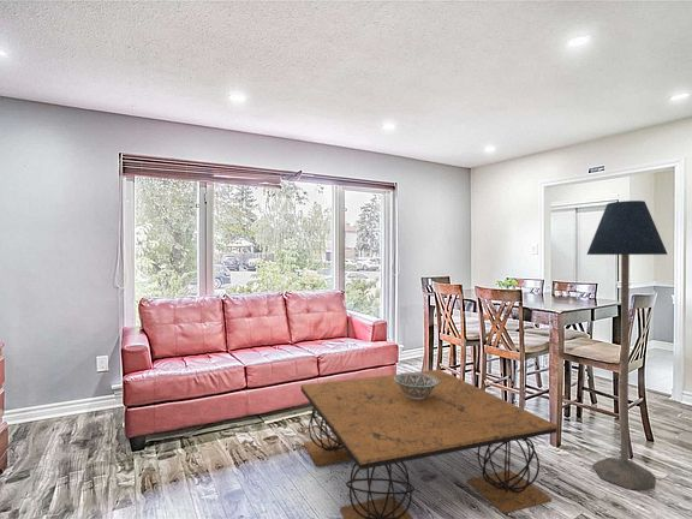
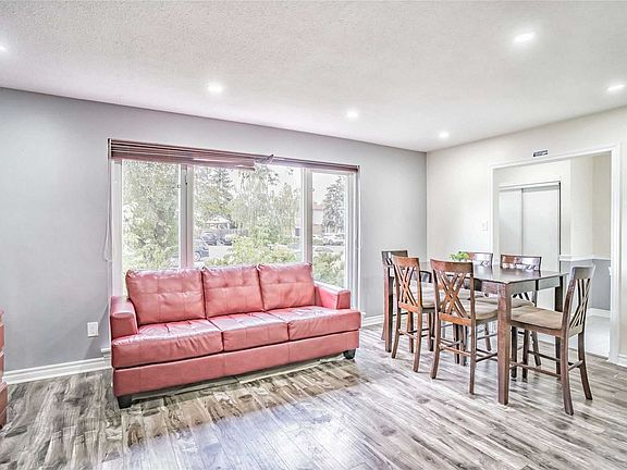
- floor lamp [585,199,668,490]
- coffee table [300,369,557,519]
- decorative bowl [394,371,440,400]
